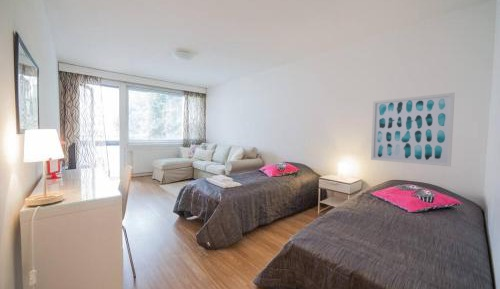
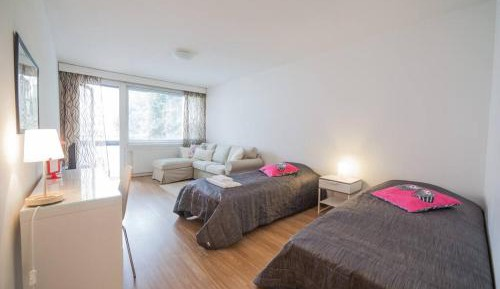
- wall art [370,92,456,168]
